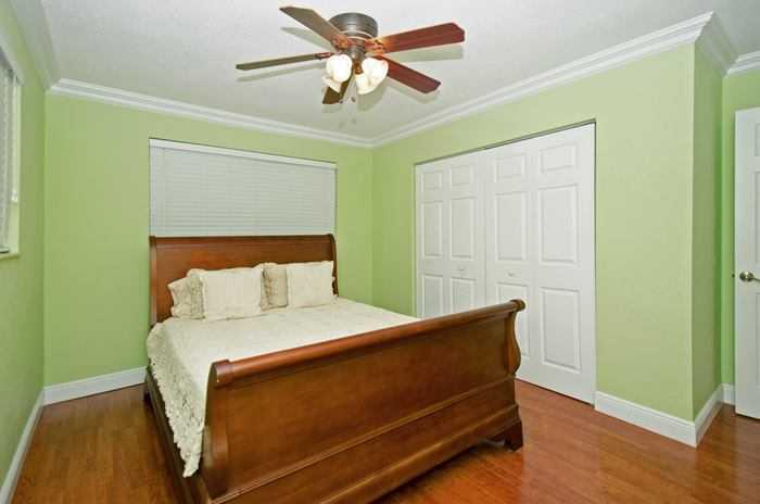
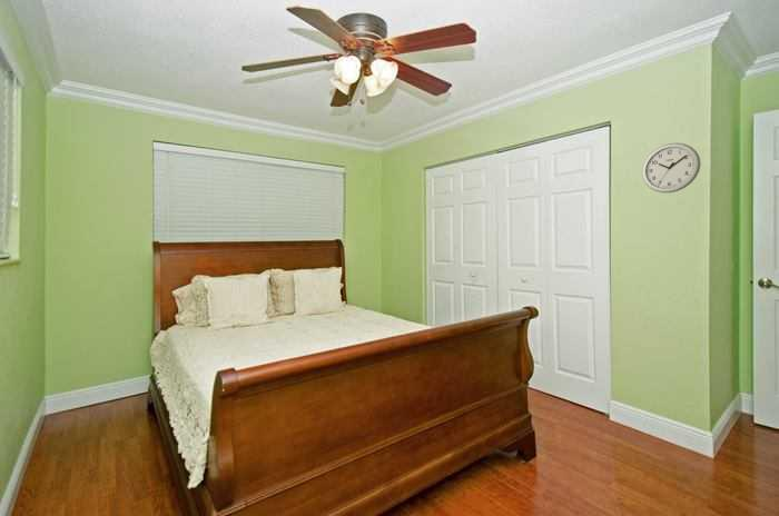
+ wall clock [641,141,701,194]
